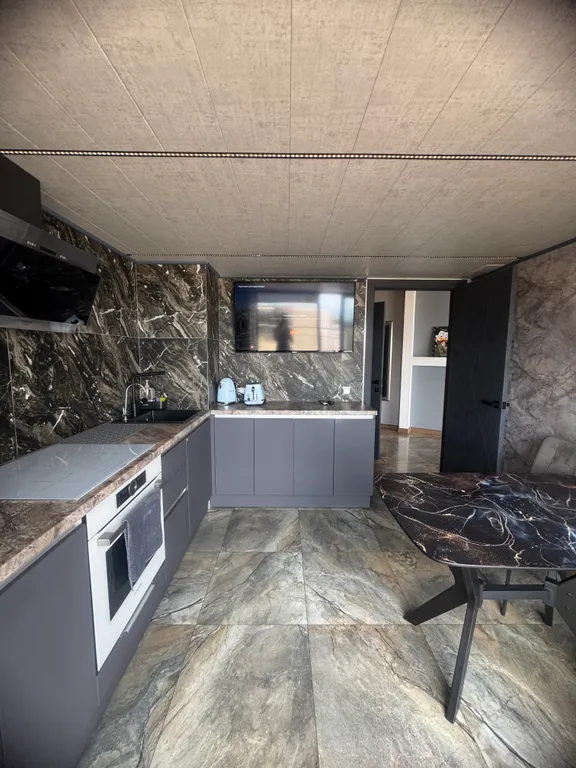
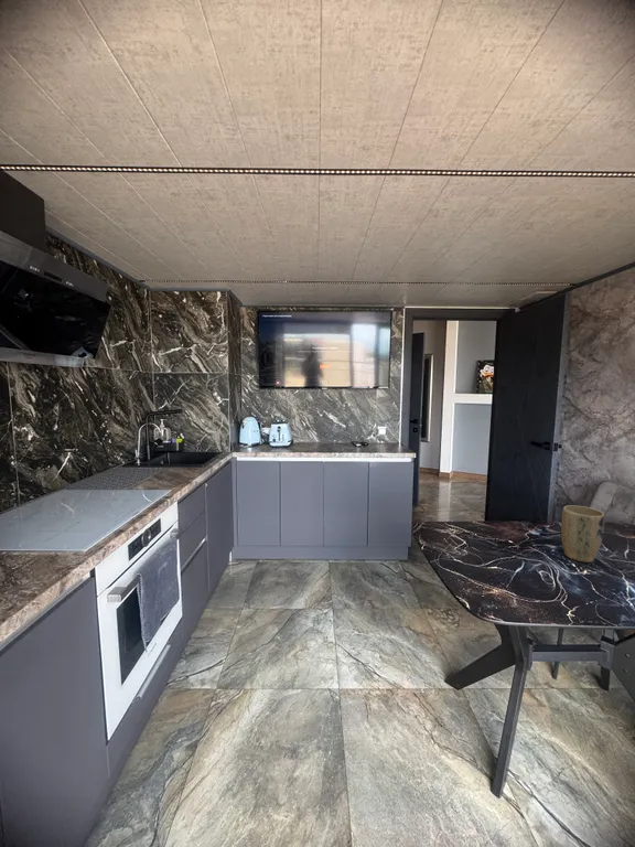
+ plant pot [560,504,605,564]
